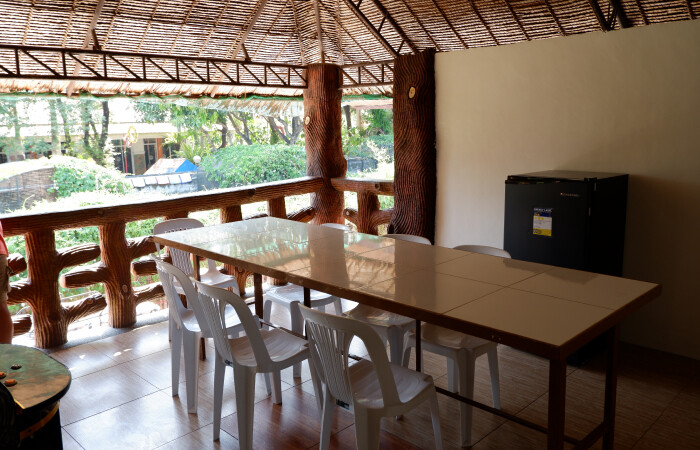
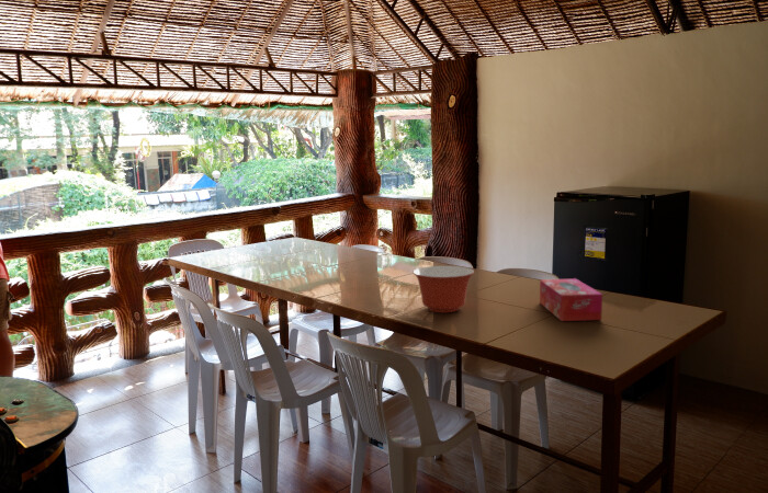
+ tissue box [539,277,603,322]
+ mixing bowl [411,265,475,313]
